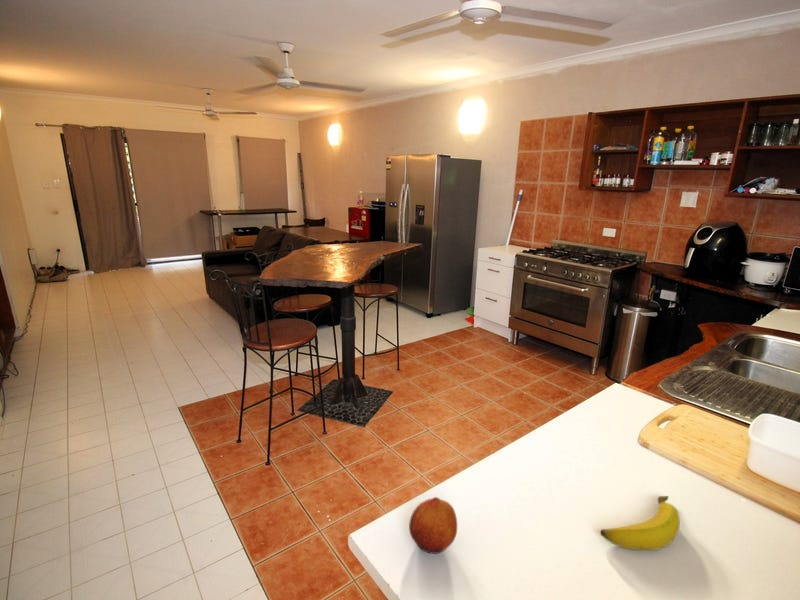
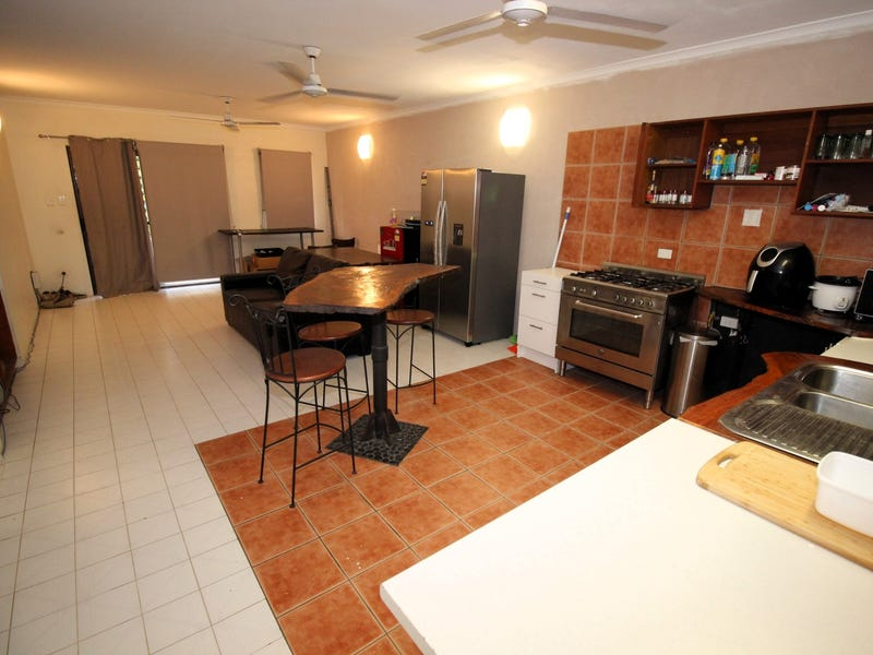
- banana [599,495,681,551]
- fruit [408,496,458,555]
